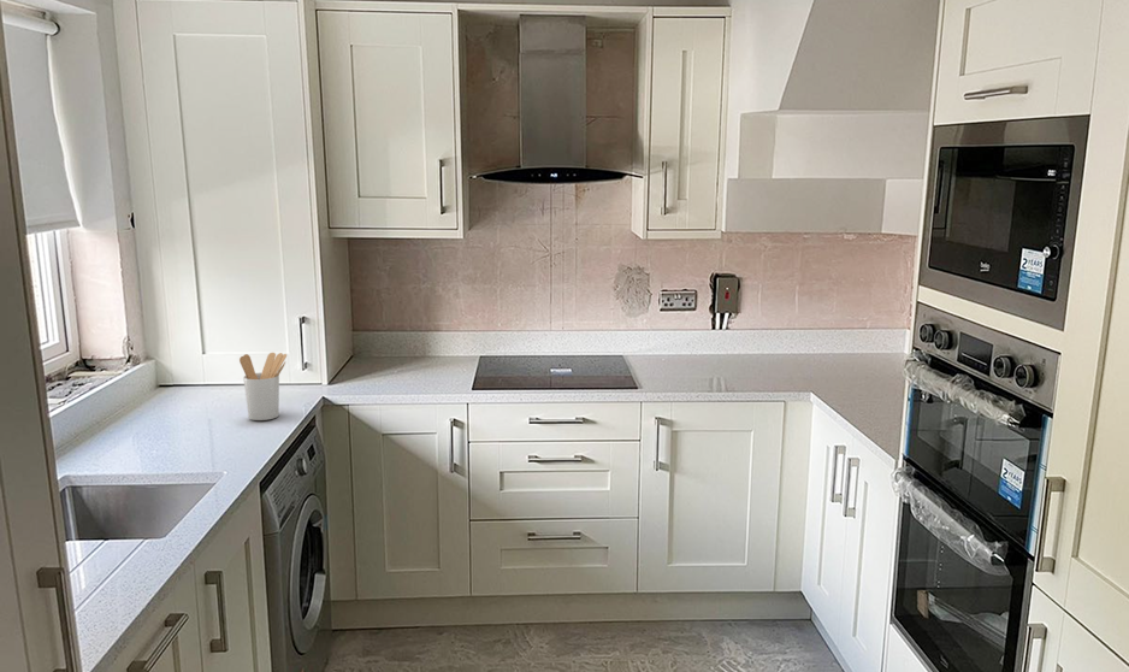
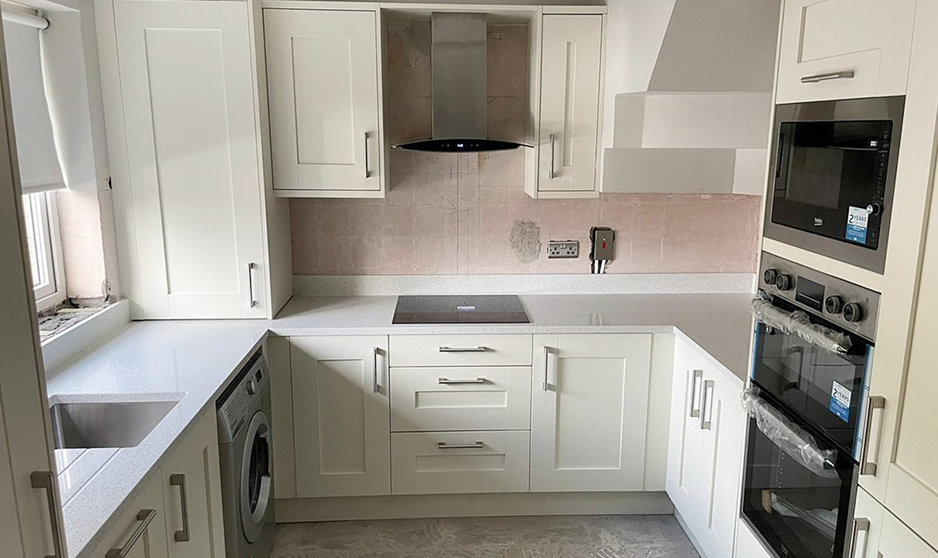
- utensil holder [238,352,288,422]
